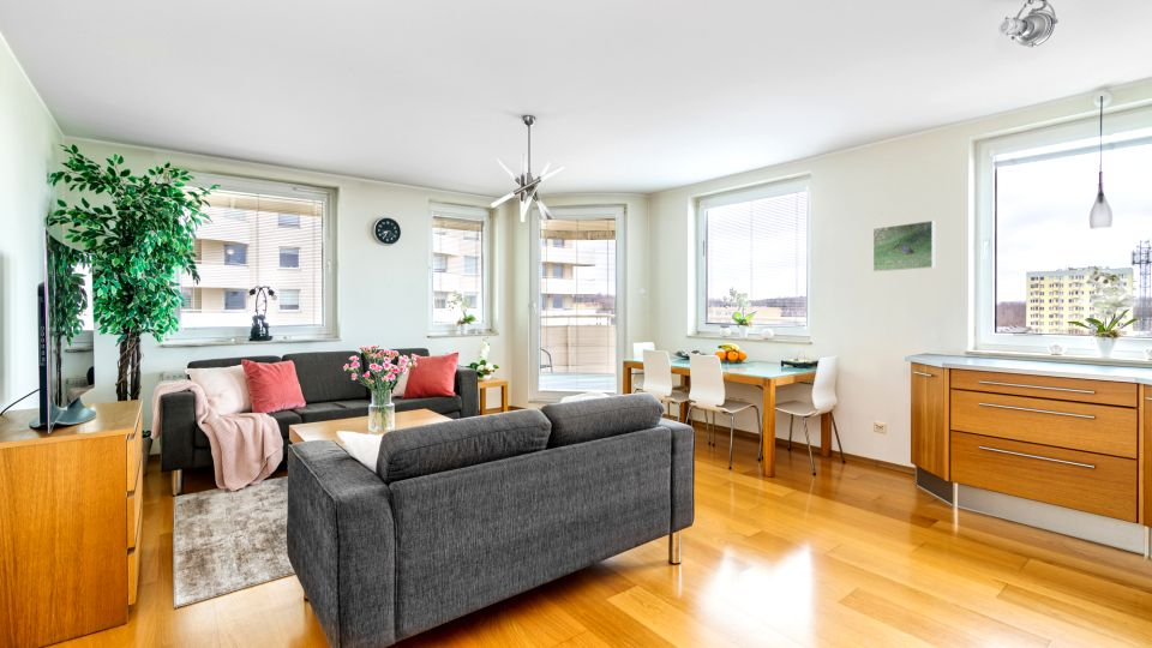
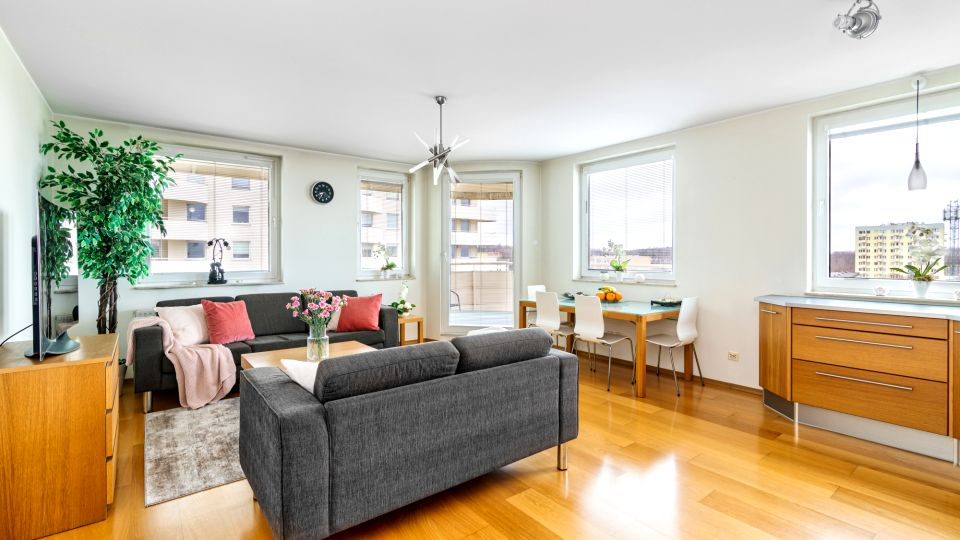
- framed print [872,220,936,274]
